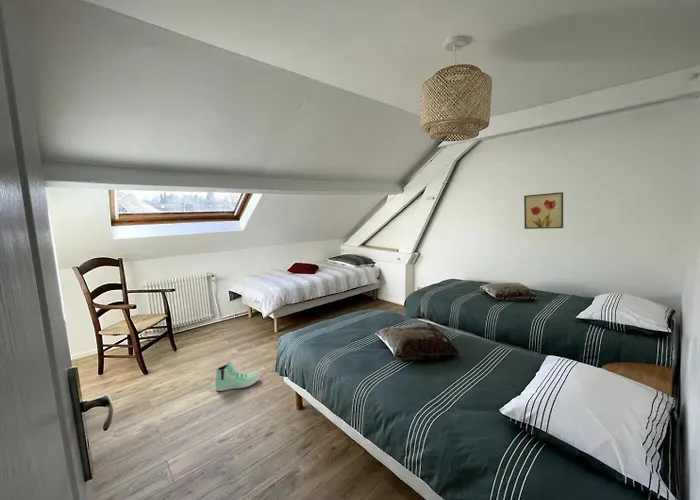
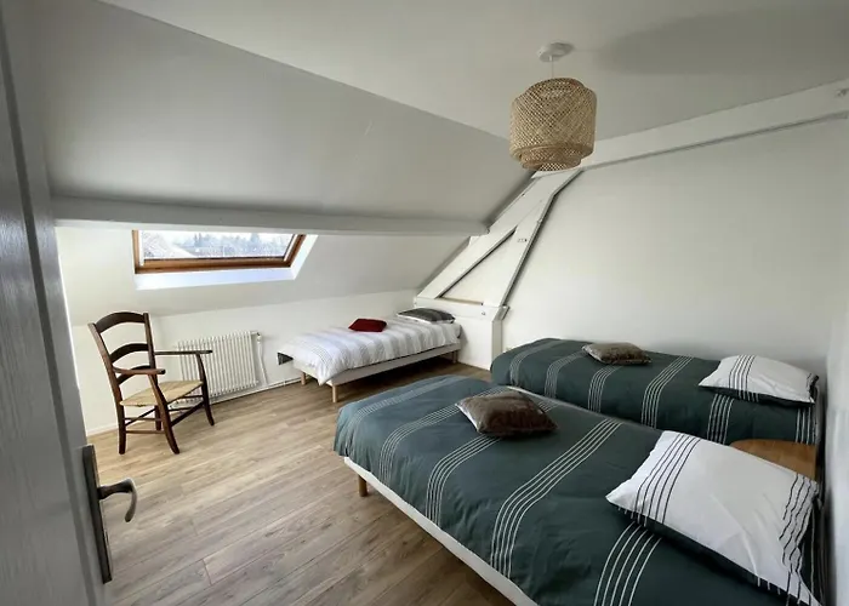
- sneaker [215,361,261,392]
- wall art [523,191,564,230]
